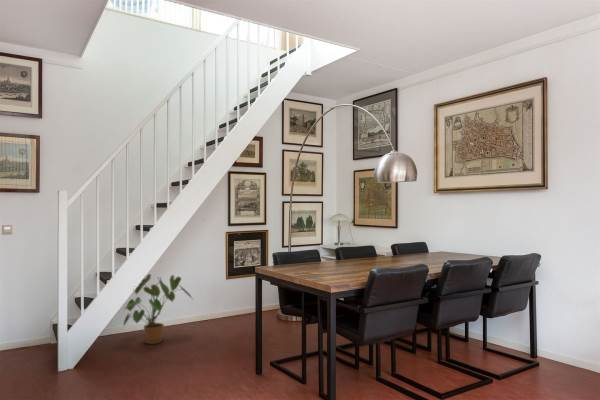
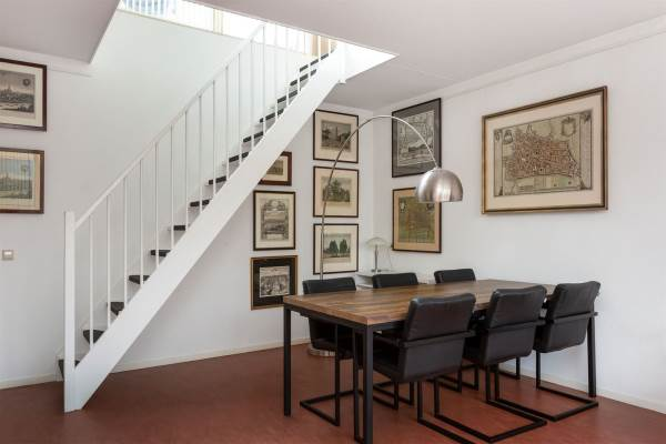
- house plant [122,273,193,345]
